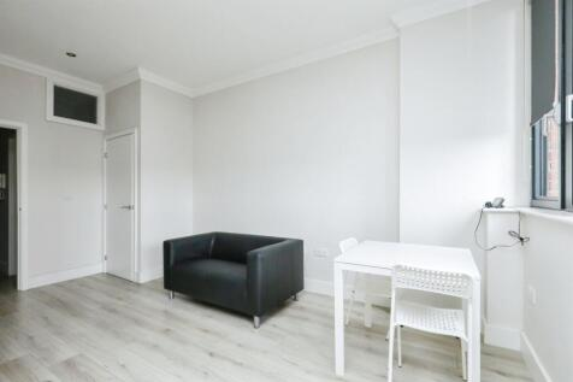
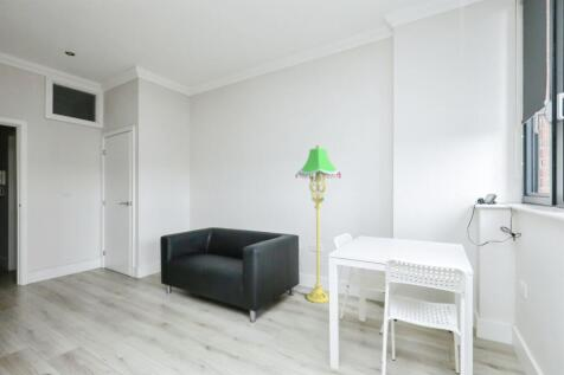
+ floor lamp [294,144,342,304]
